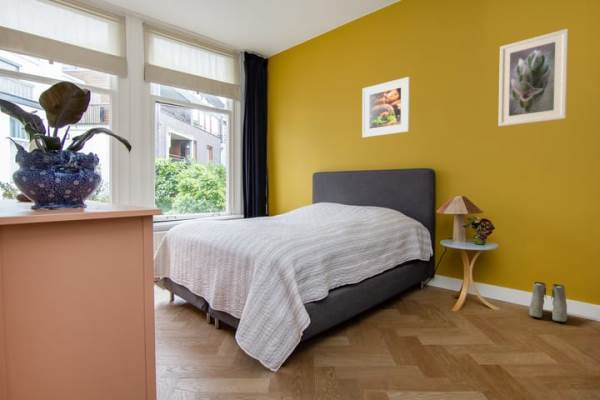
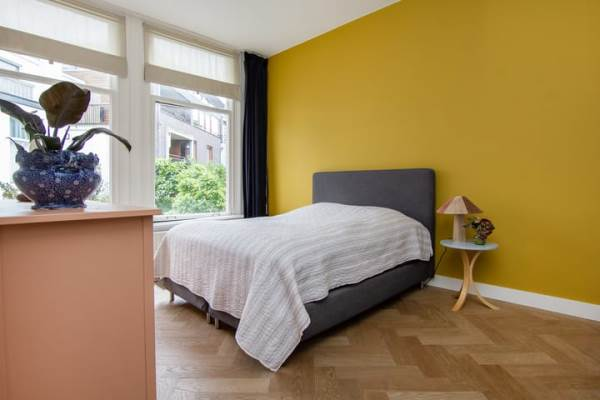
- boots [528,281,568,323]
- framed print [497,28,569,127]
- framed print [361,76,411,139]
